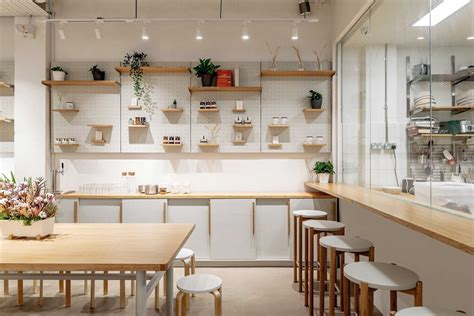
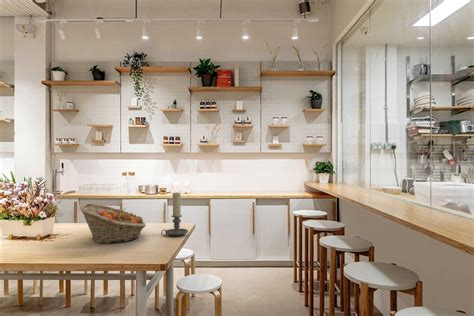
+ candle holder [160,191,189,237]
+ fruit basket [79,203,147,244]
